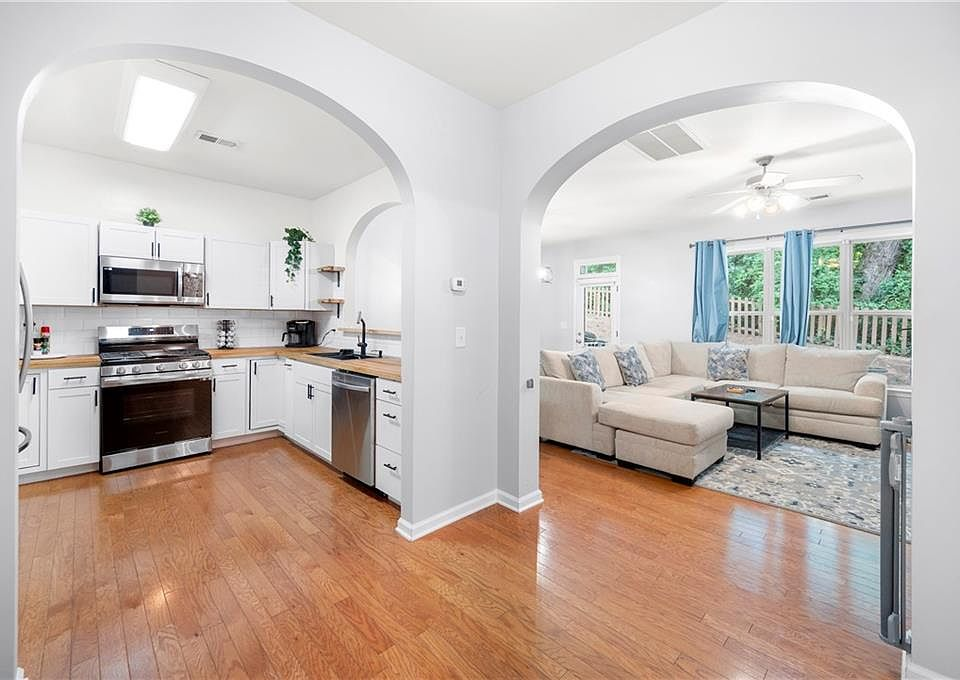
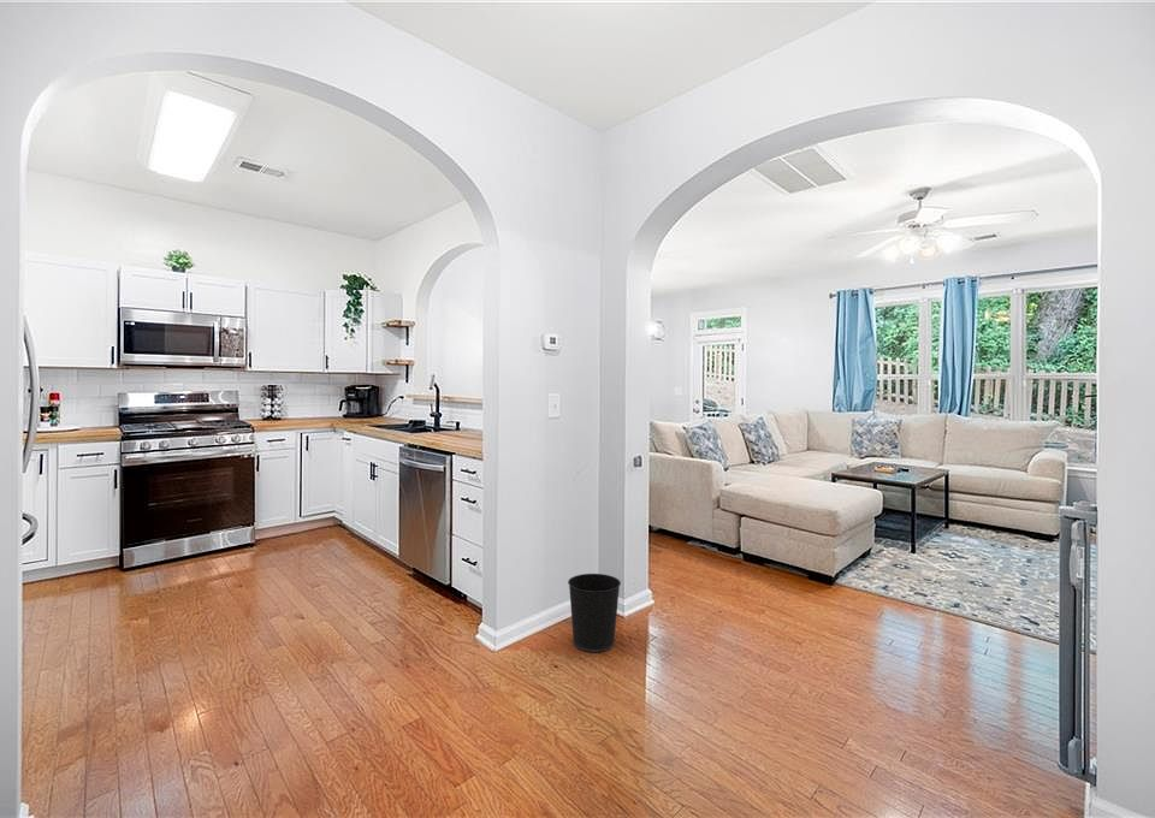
+ wastebasket [567,573,622,653]
